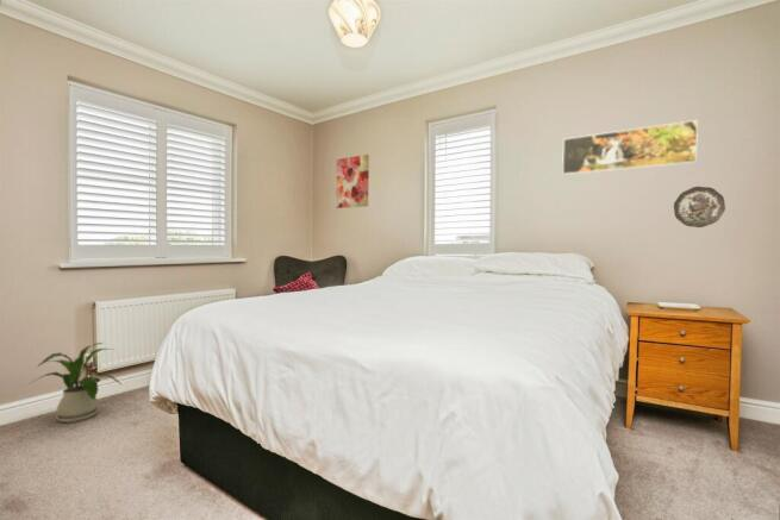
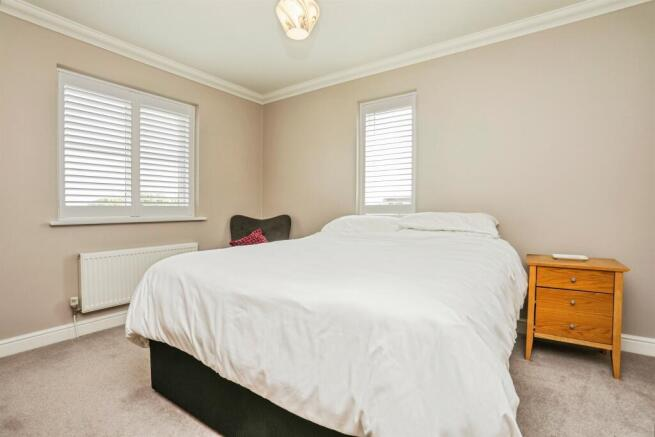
- decorative plate [673,186,726,228]
- house plant [27,342,124,424]
- wall art [335,154,370,209]
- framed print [561,119,699,176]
